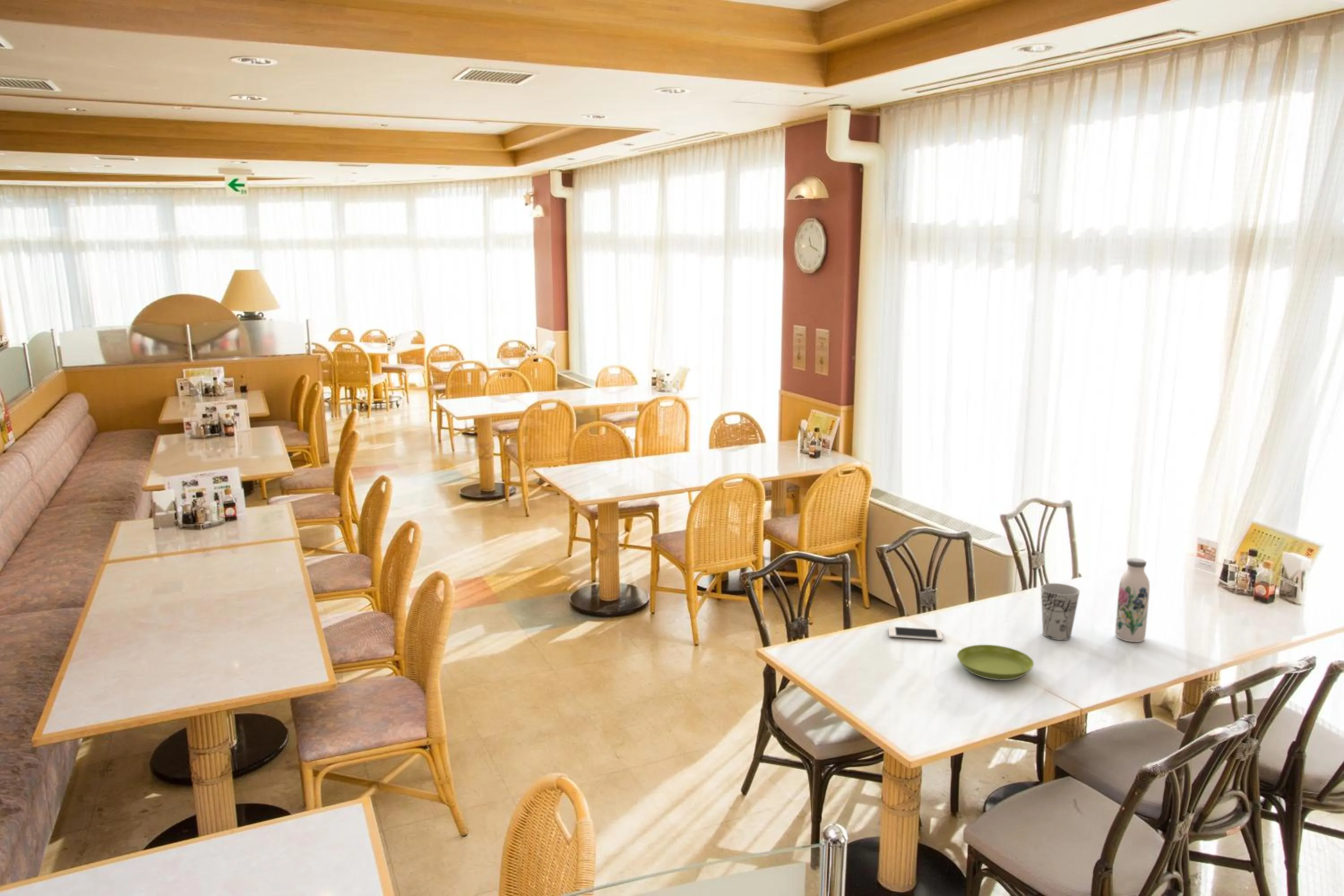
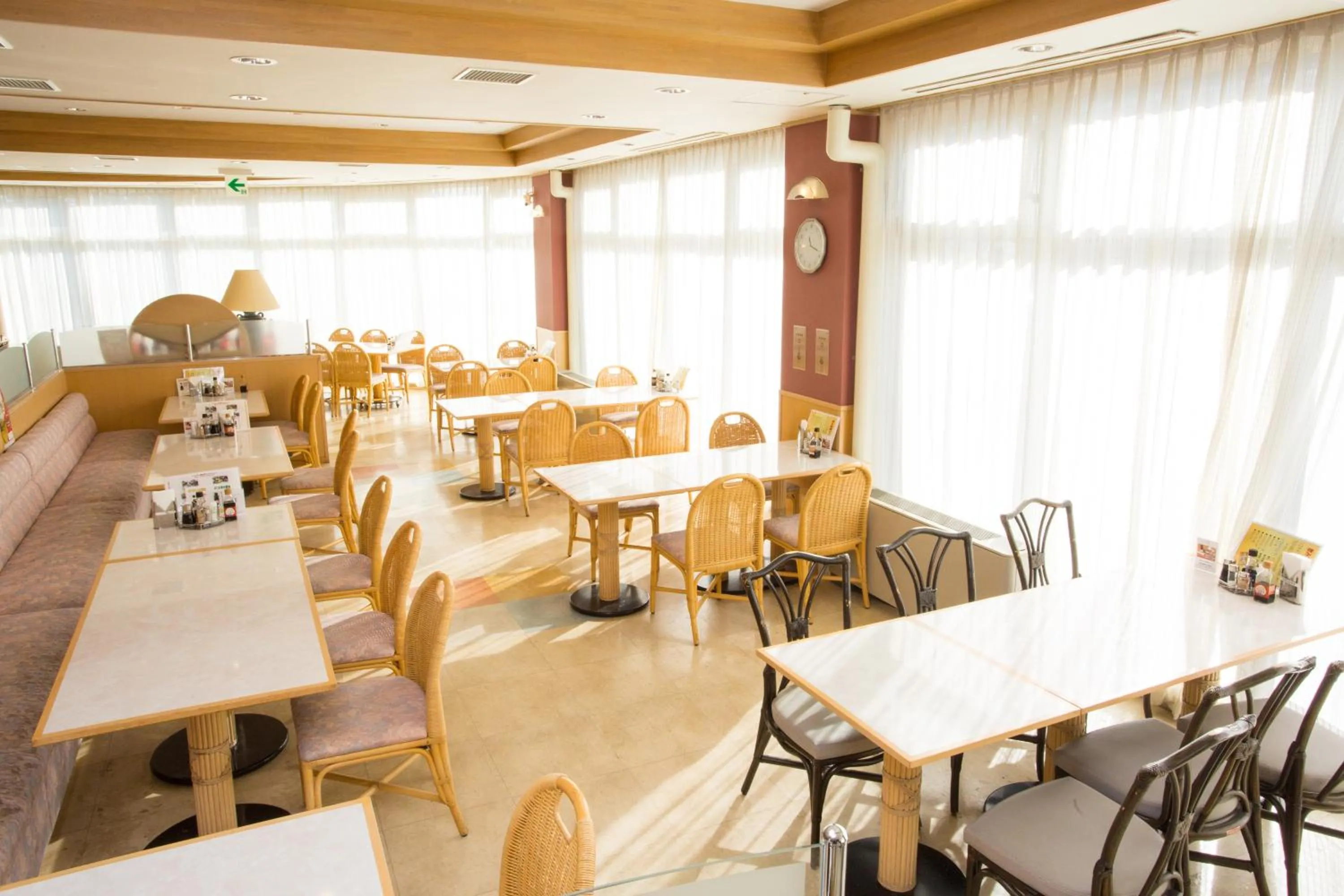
- saucer [956,644,1034,681]
- cup [1040,583,1080,641]
- water bottle [1115,557,1150,642]
- cell phone [888,626,943,641]
